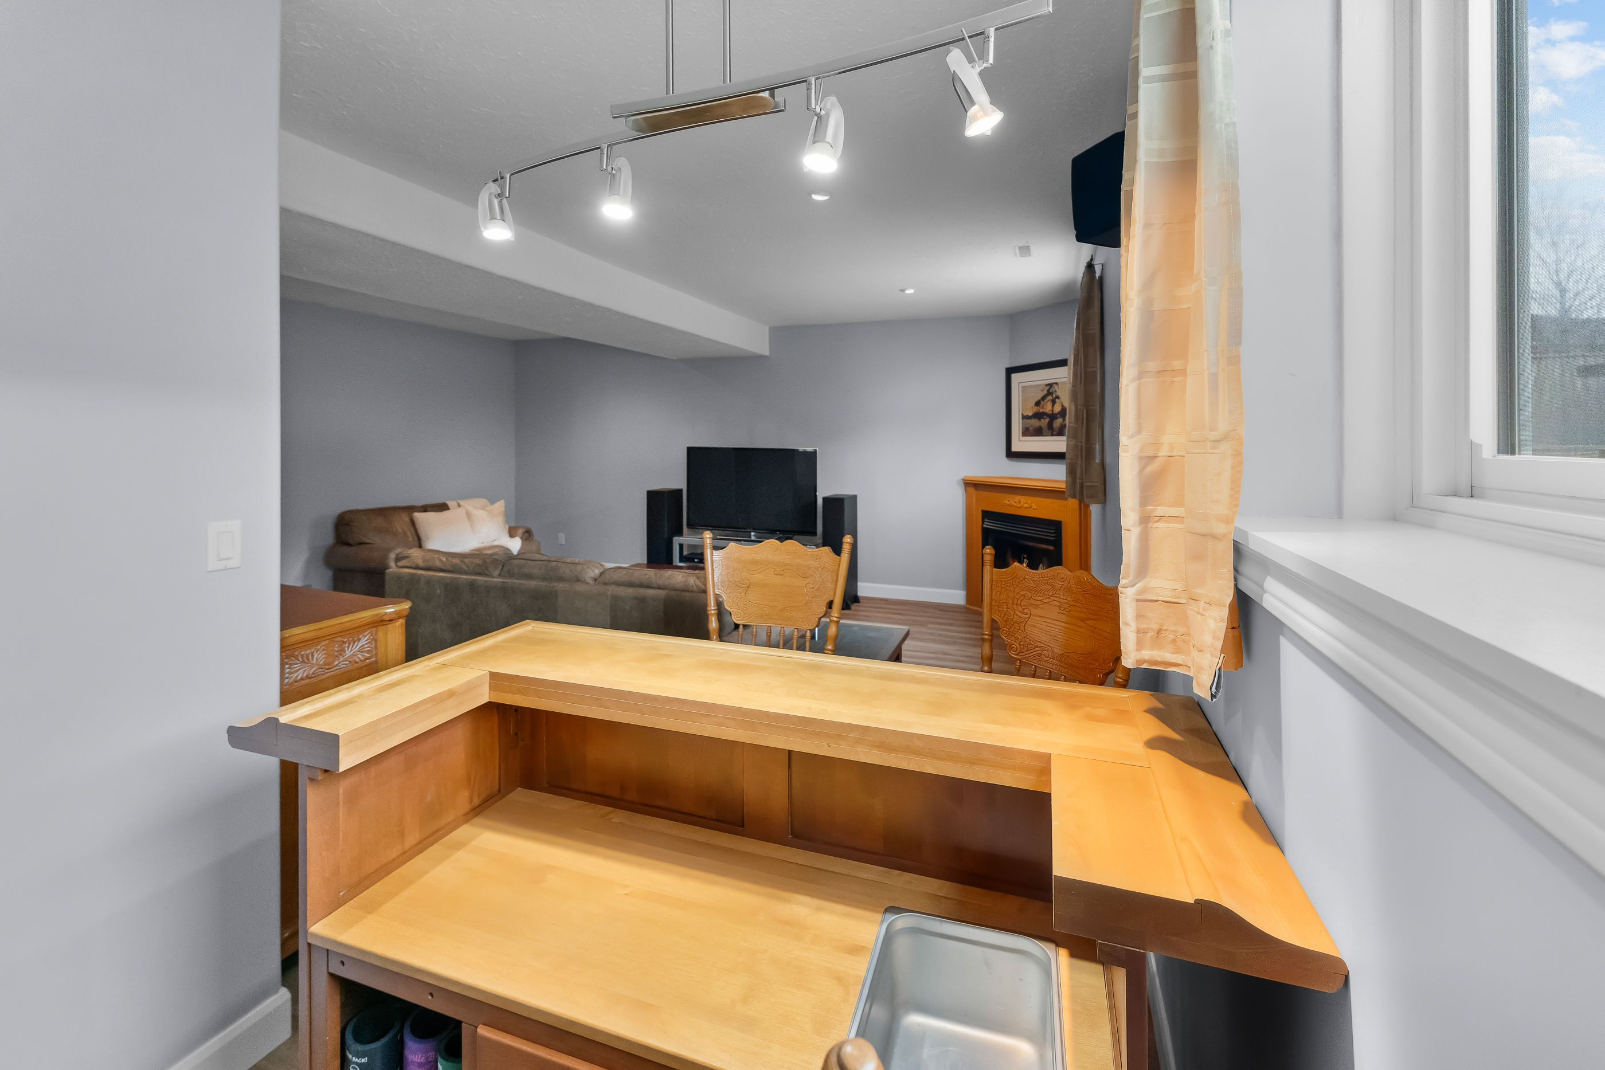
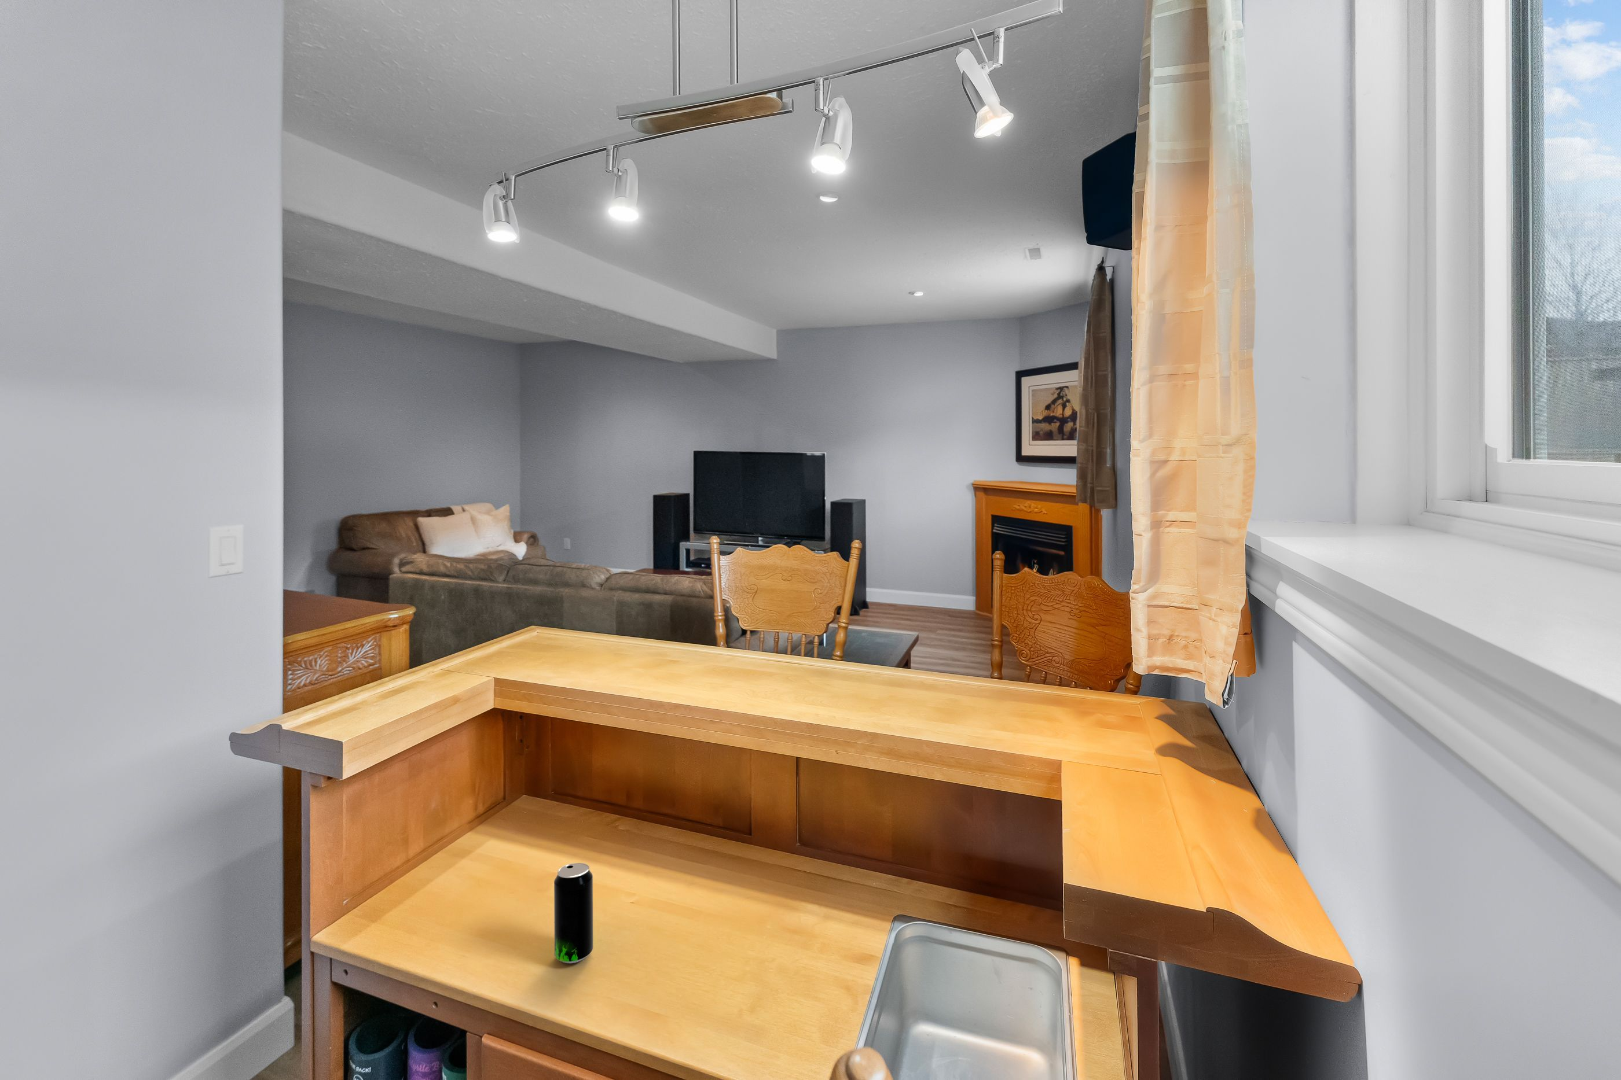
+ beverage can [554,863,593,964]
